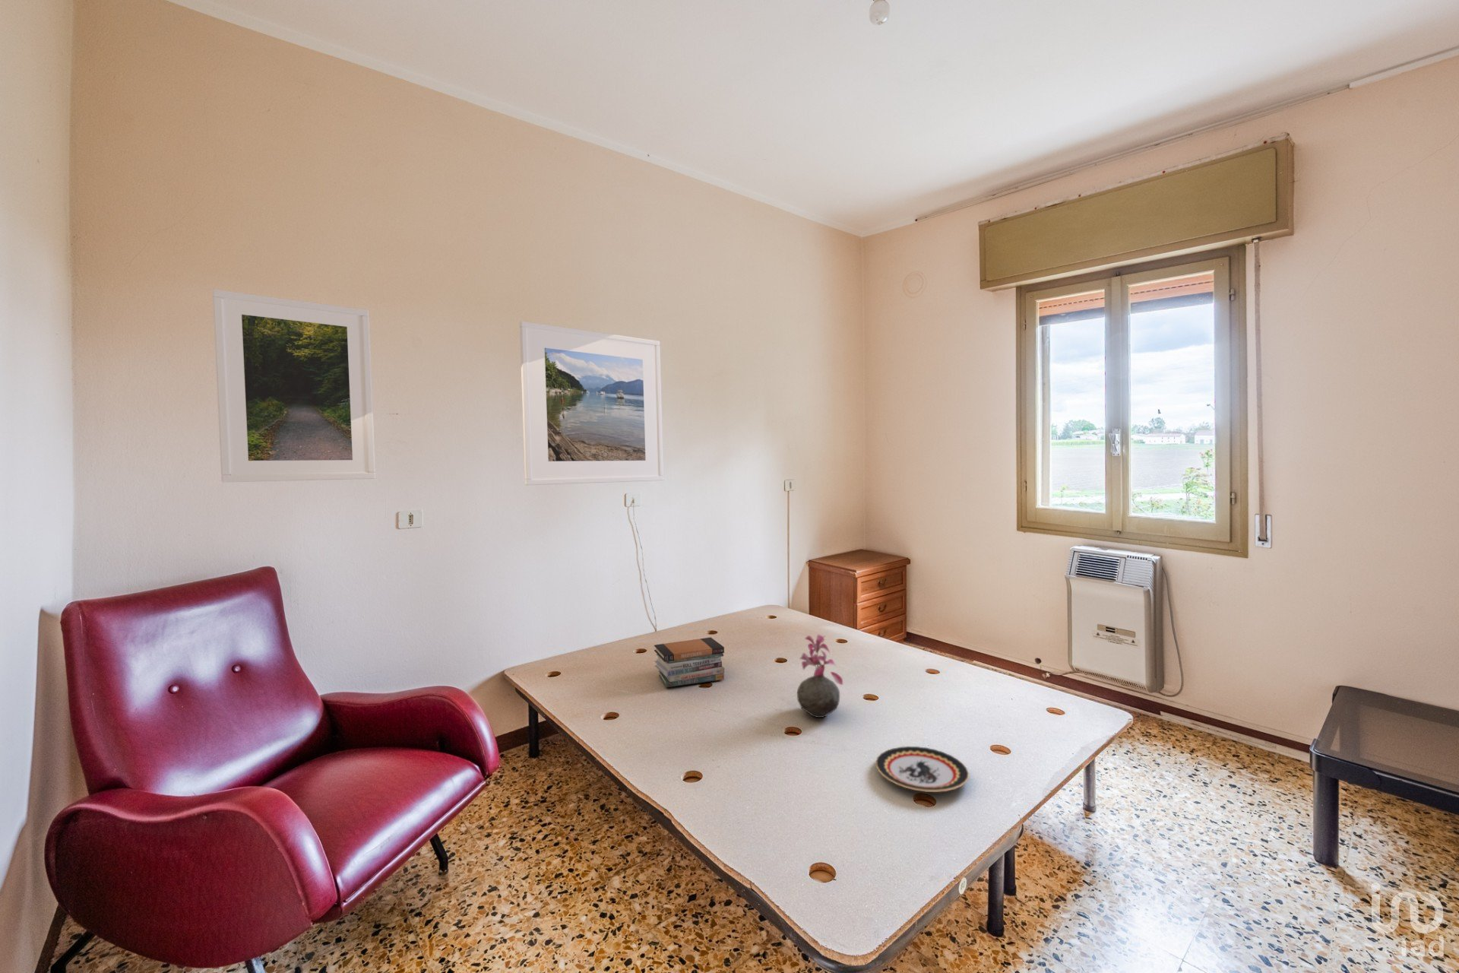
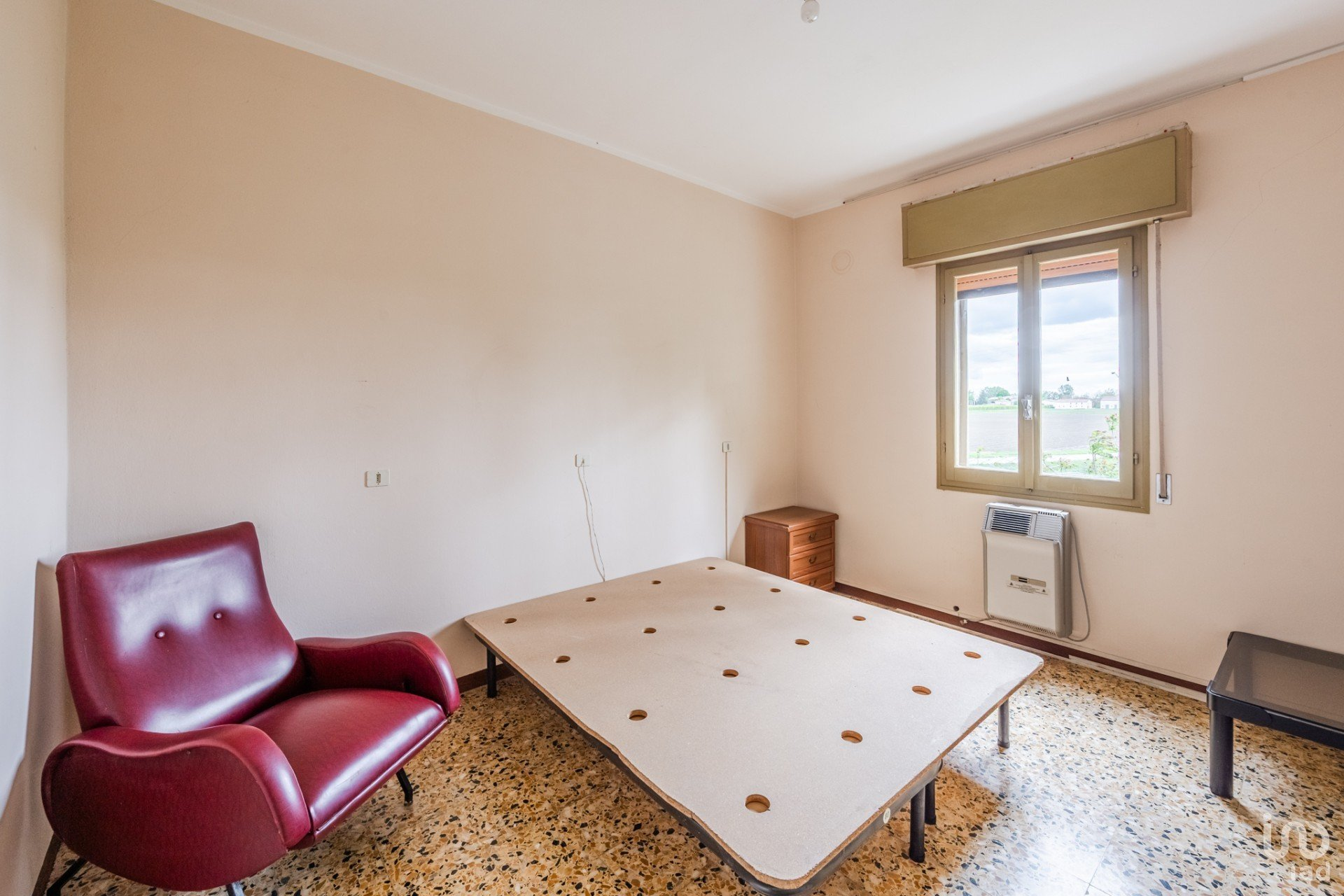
- vase [797,634,843,718]
- plate [875,746,969,793]
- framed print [519,320,664,485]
- book stack [654,637,725,687]
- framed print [212,289,376,482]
